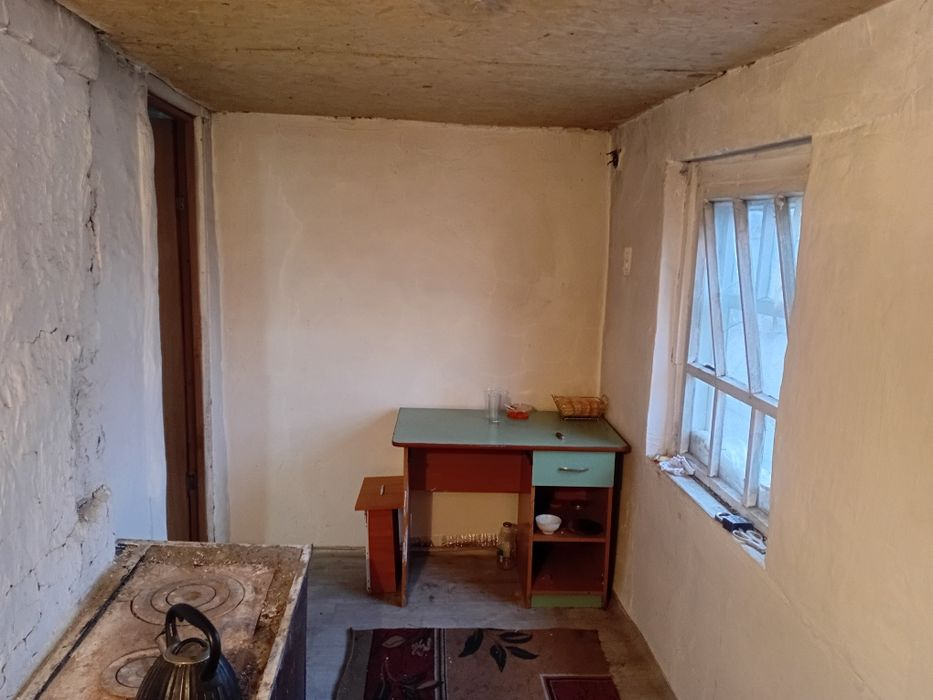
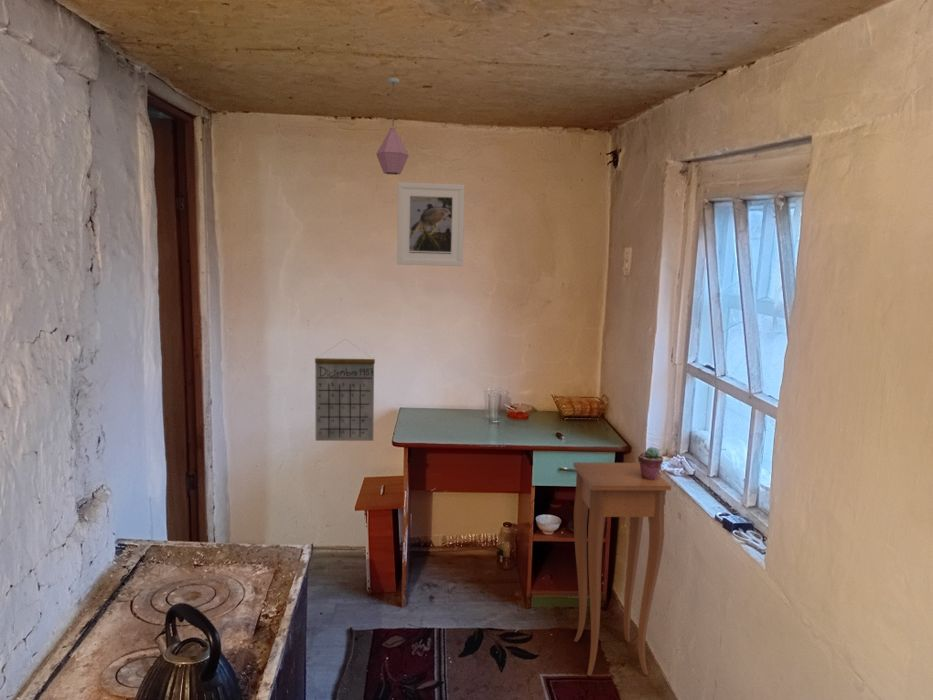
+ pendant light [375,77,410,176]
+ side table [572,461,672,677]
+ potted succulent [637,446,664,480]
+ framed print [396,181,466,267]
+ calendar [314,338,376,442]
